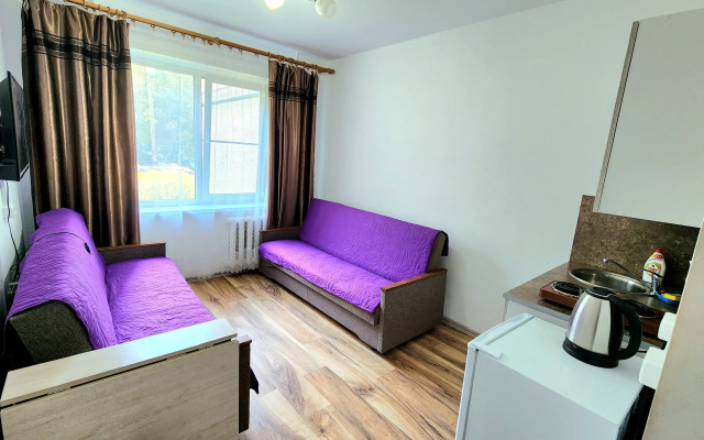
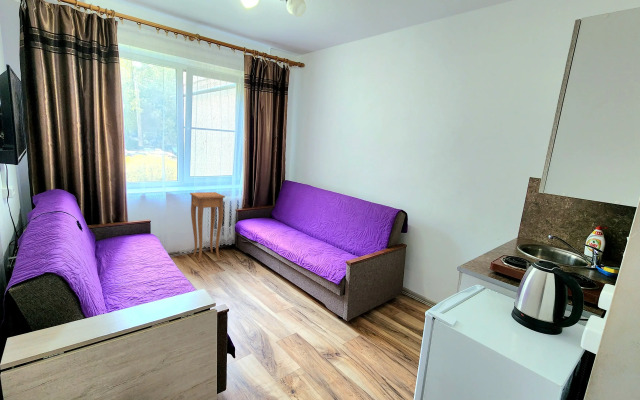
+ side table [189,191,226,263]
